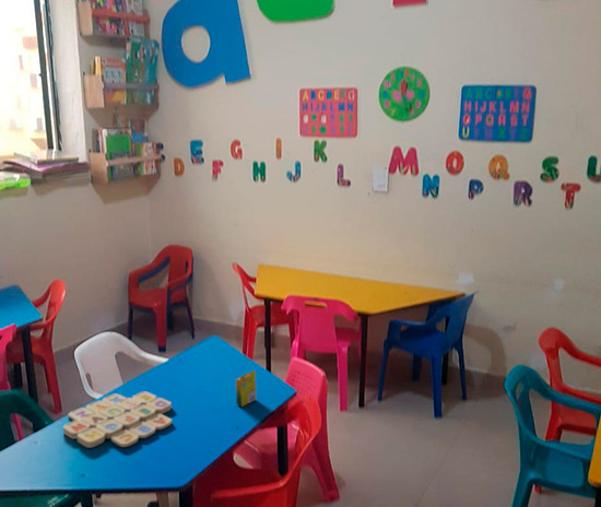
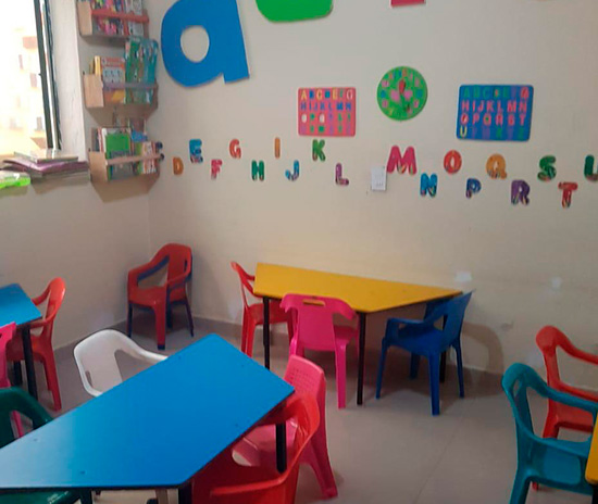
- crayon box [235,369,257,408]
- alphabet tiles [62,391,173,449]
